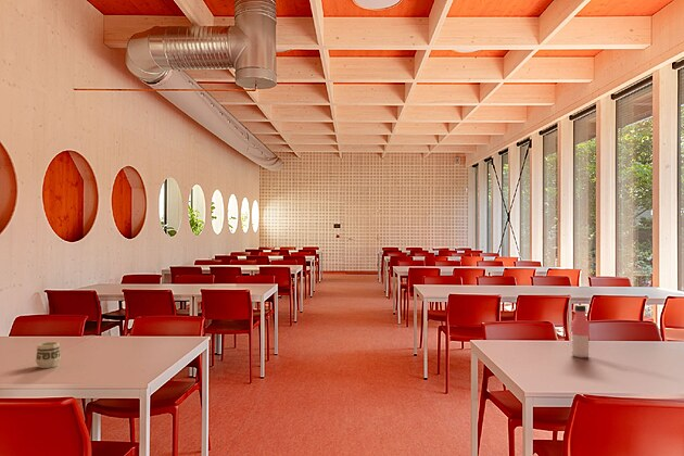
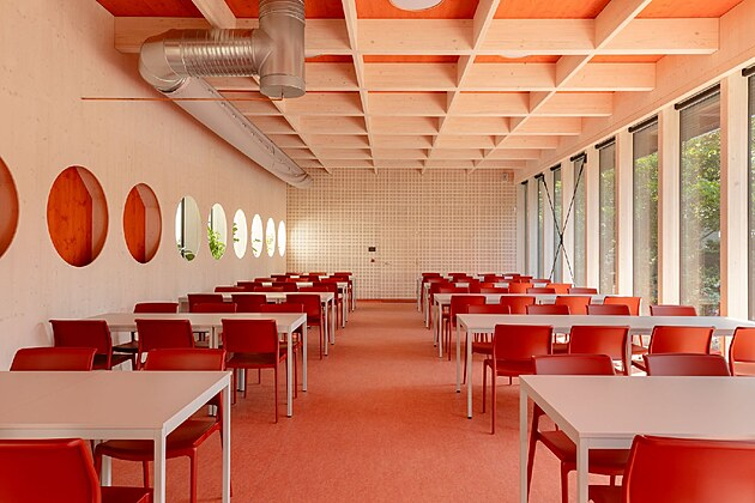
- water bottle [571,304,591,358]
- cup [35,341,62,369]
